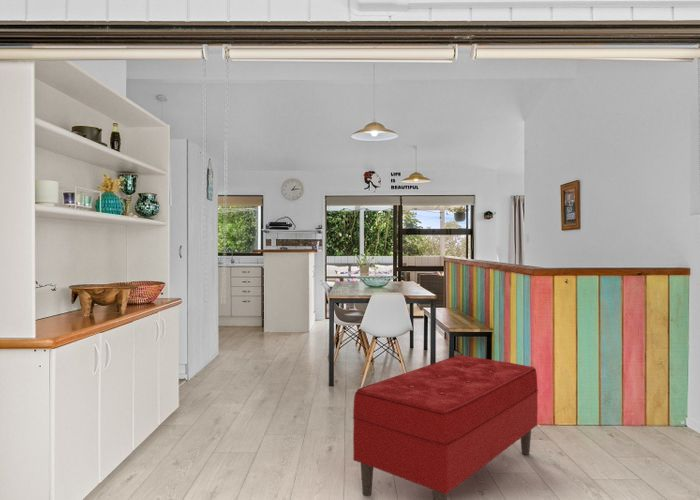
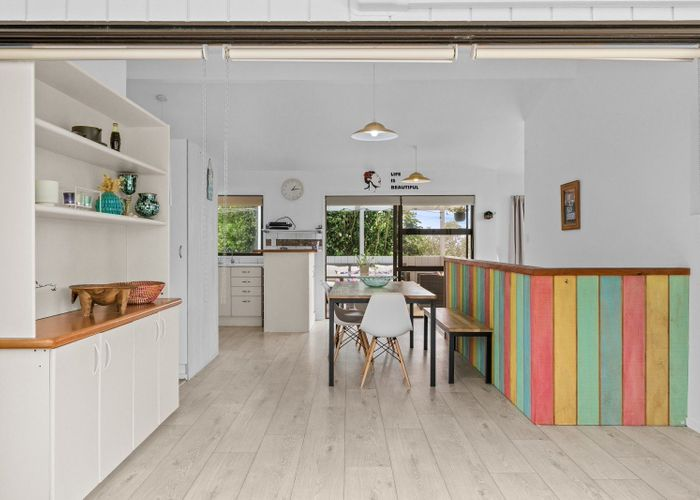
- bench [352,354,539,500]
